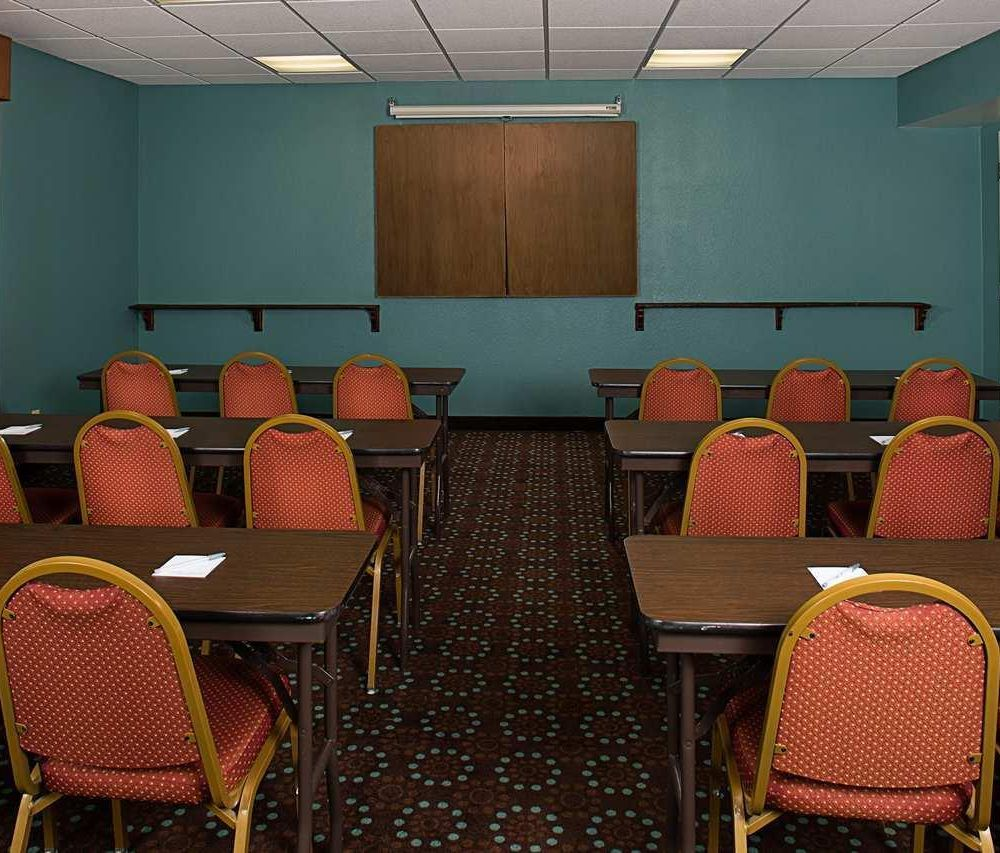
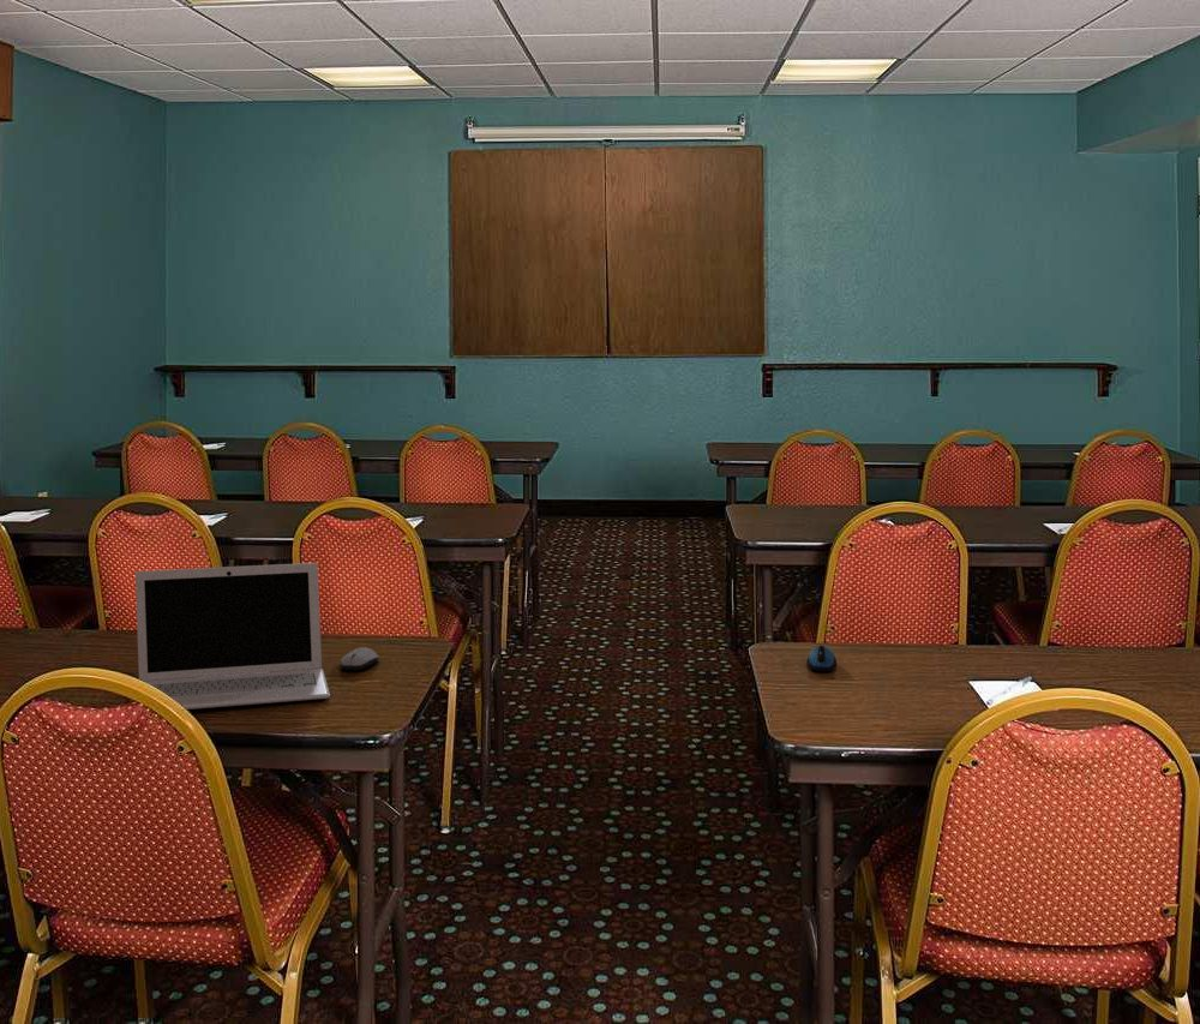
+ computer mouse [340,646,380,671]
+ laptop [134,562,331,711]
+ computer mouse [805,645,838,672]
